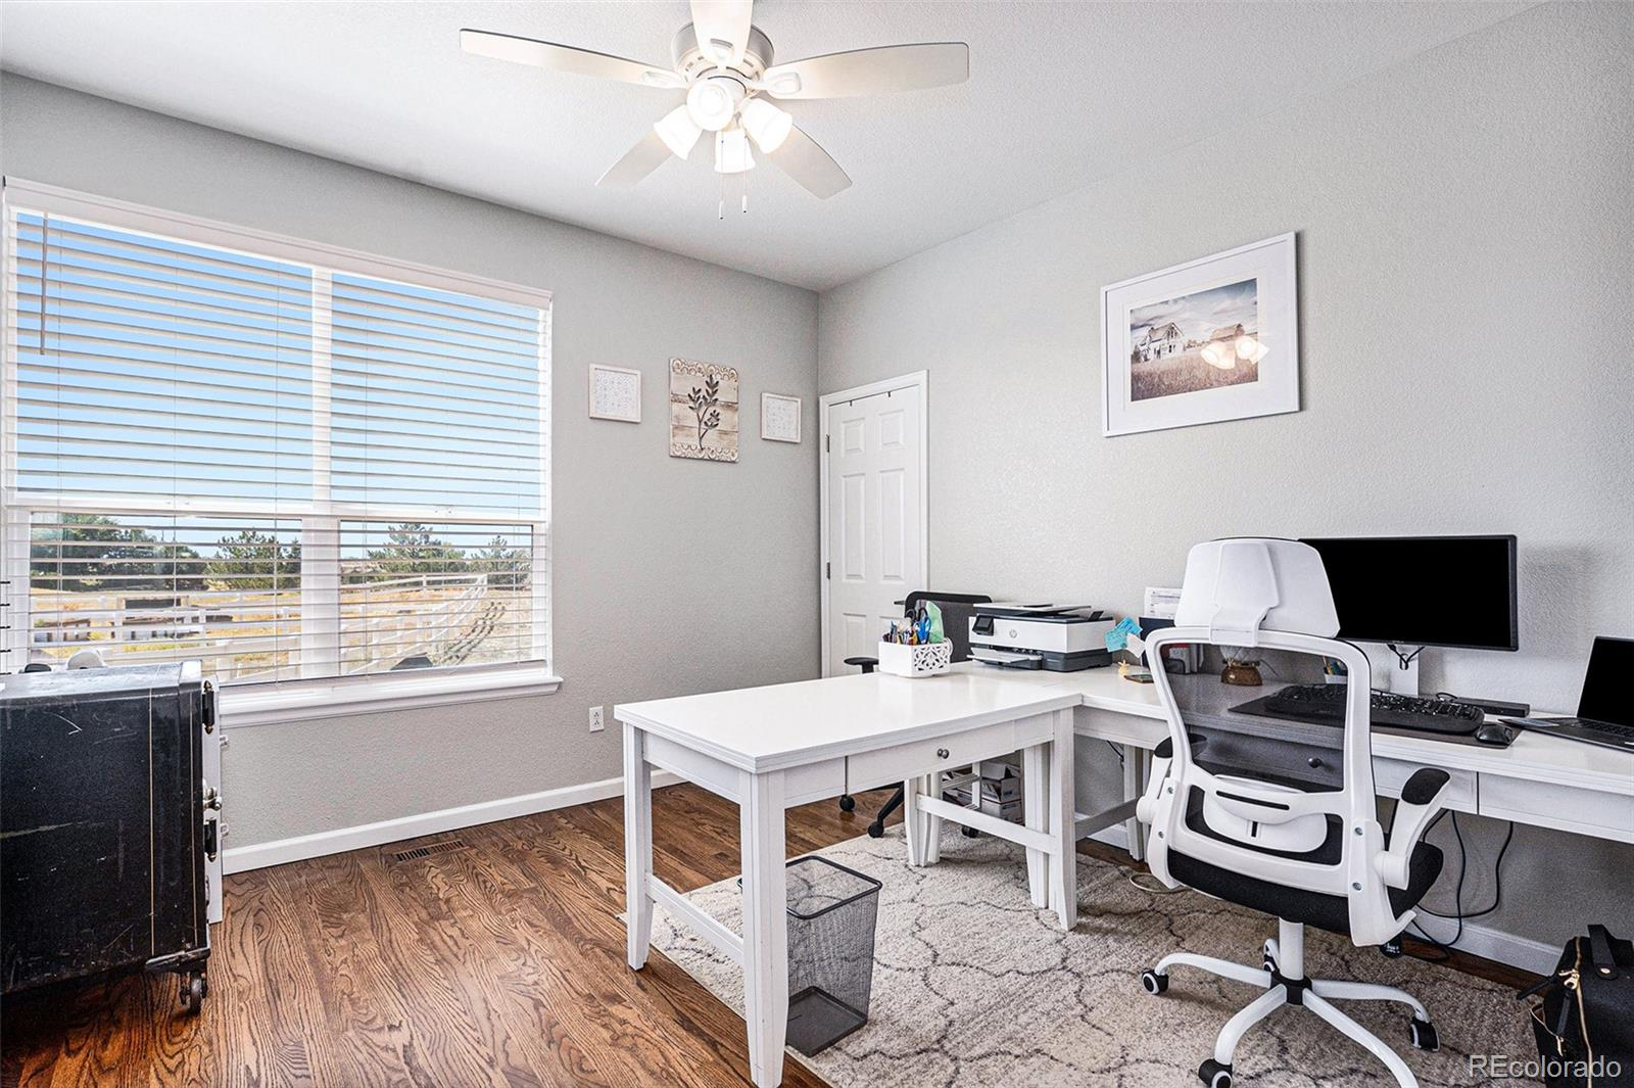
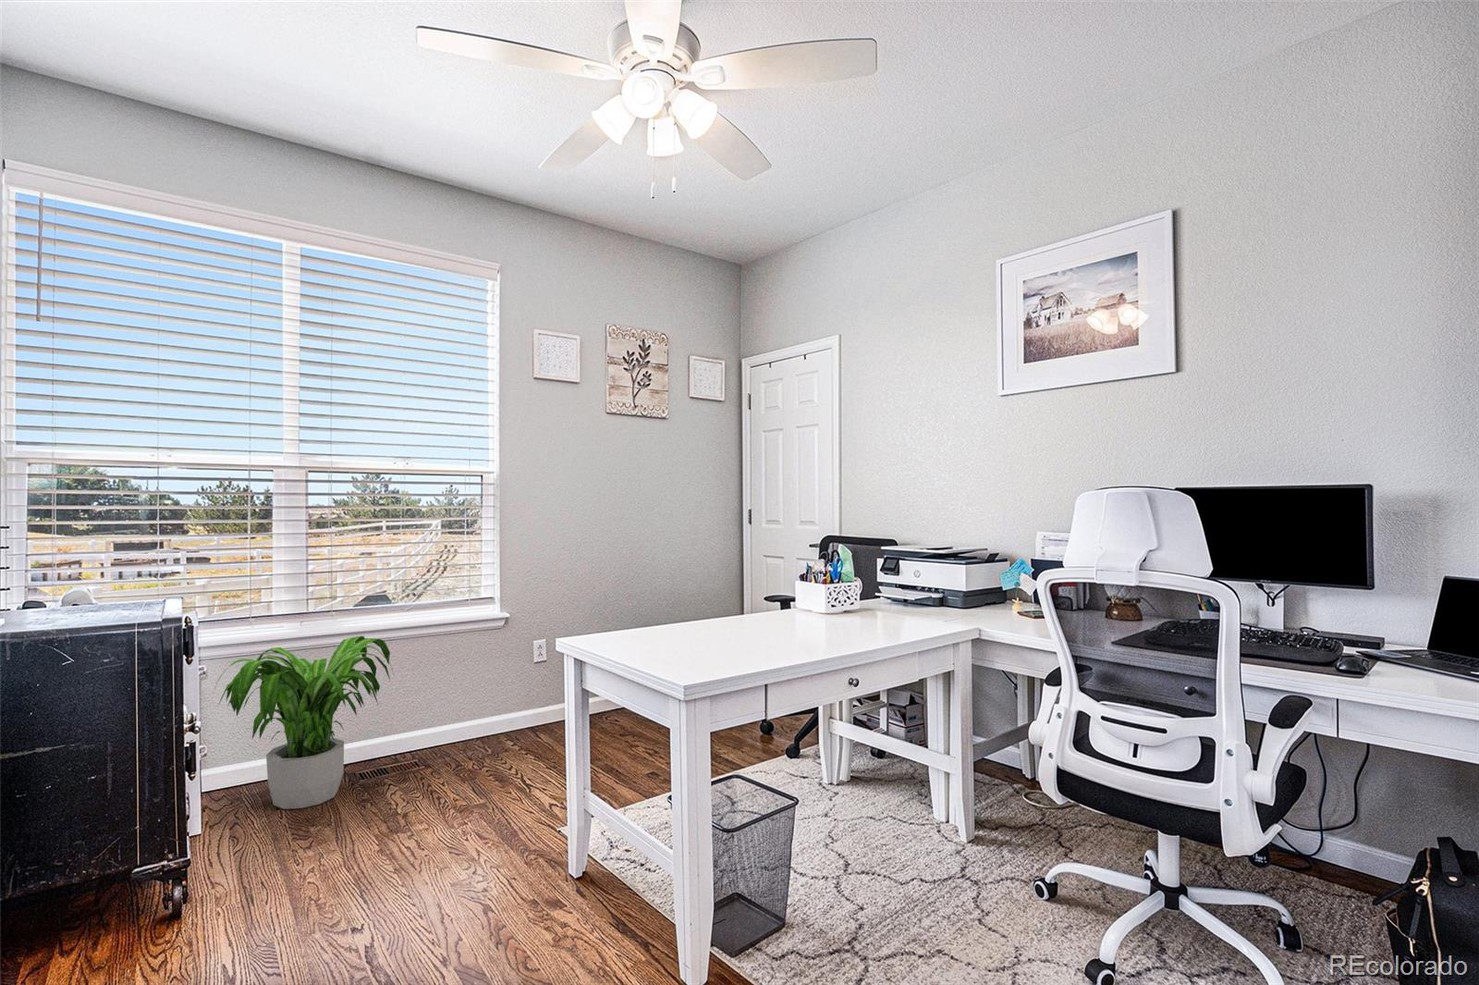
+ potted plant [212,635,396,810]
